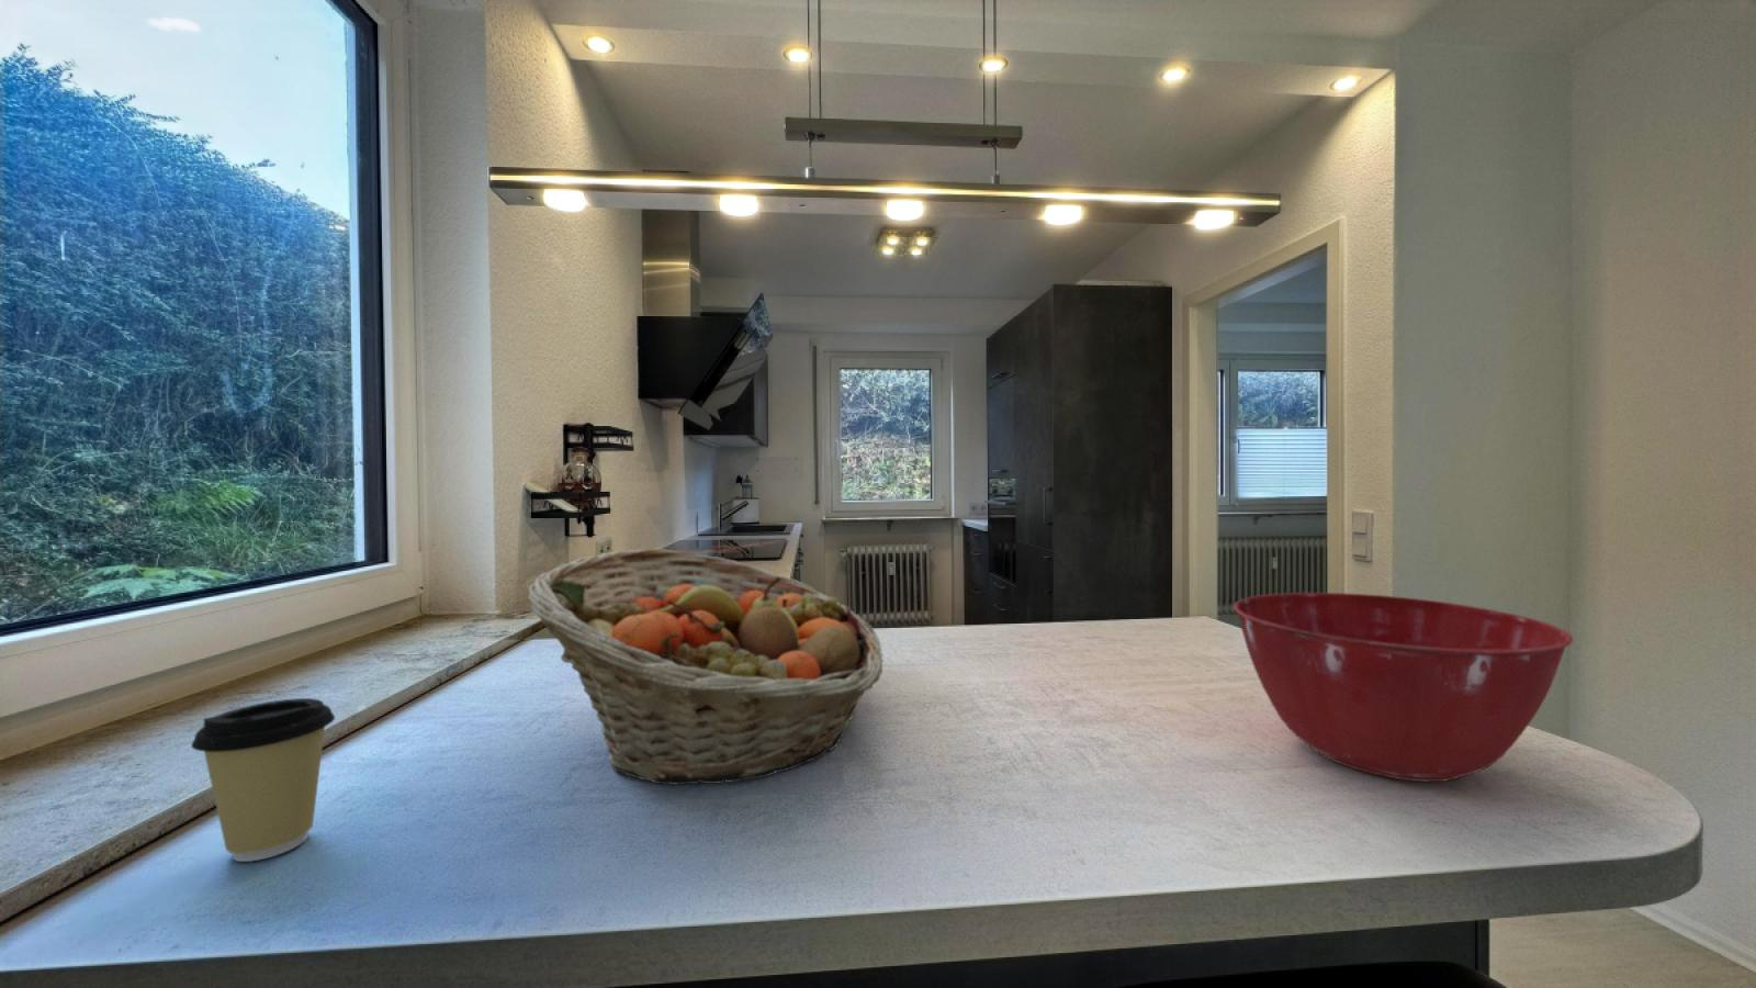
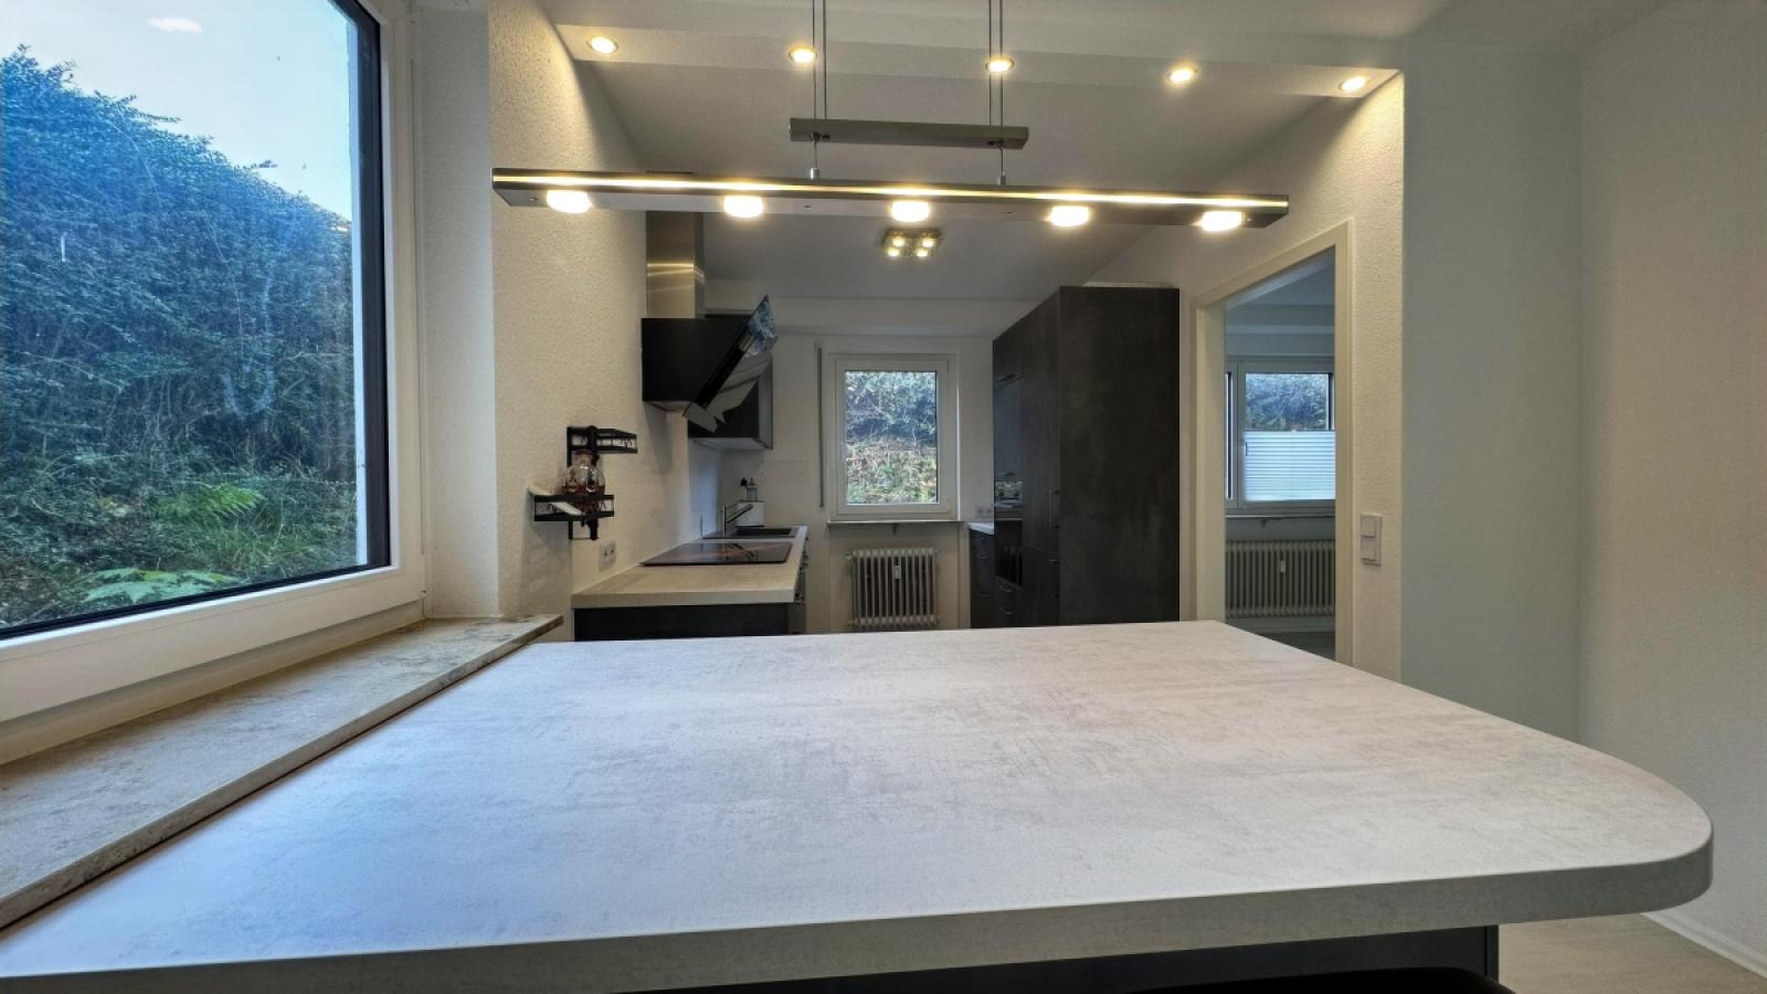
- coffee cup [189,697,335,863]
- mixing bowl [1233,591,1574,783]
- fruit basket [527,548,884,787]
